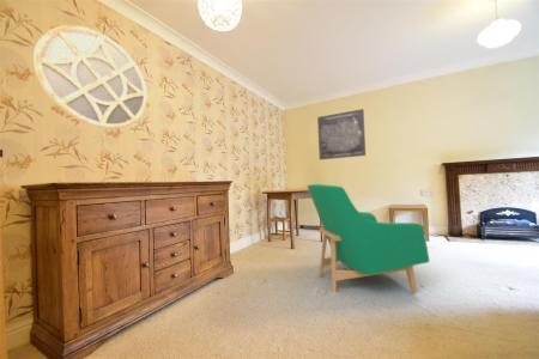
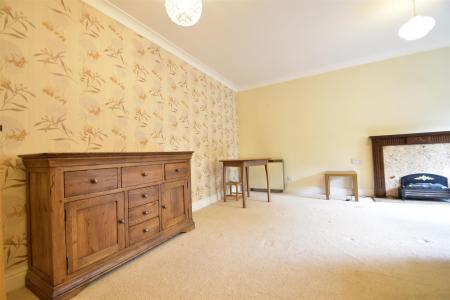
- armchair [305,183,431,294]
- wall art [316,108,367,160]
- home mirror [32,24,149,129]
